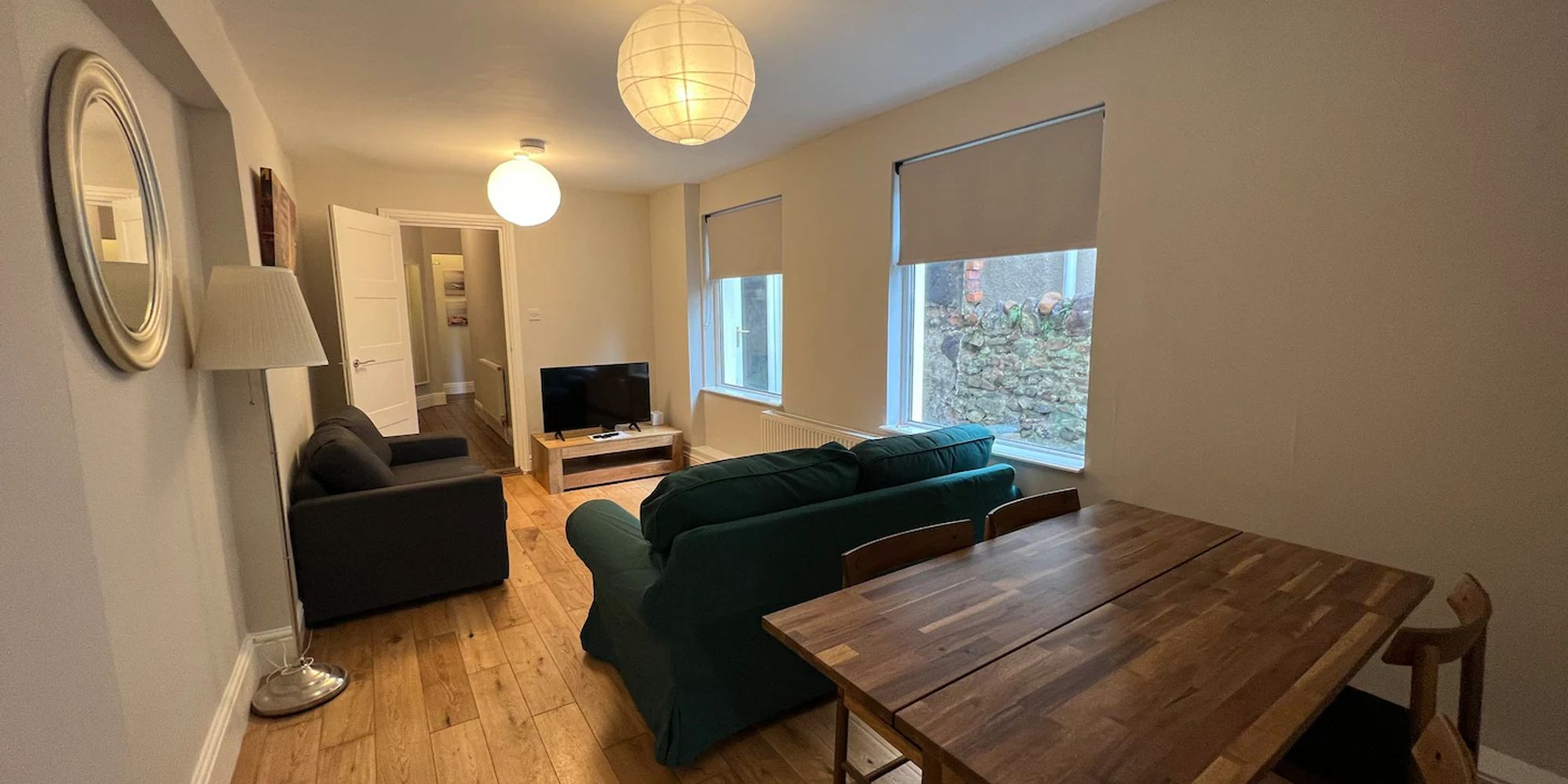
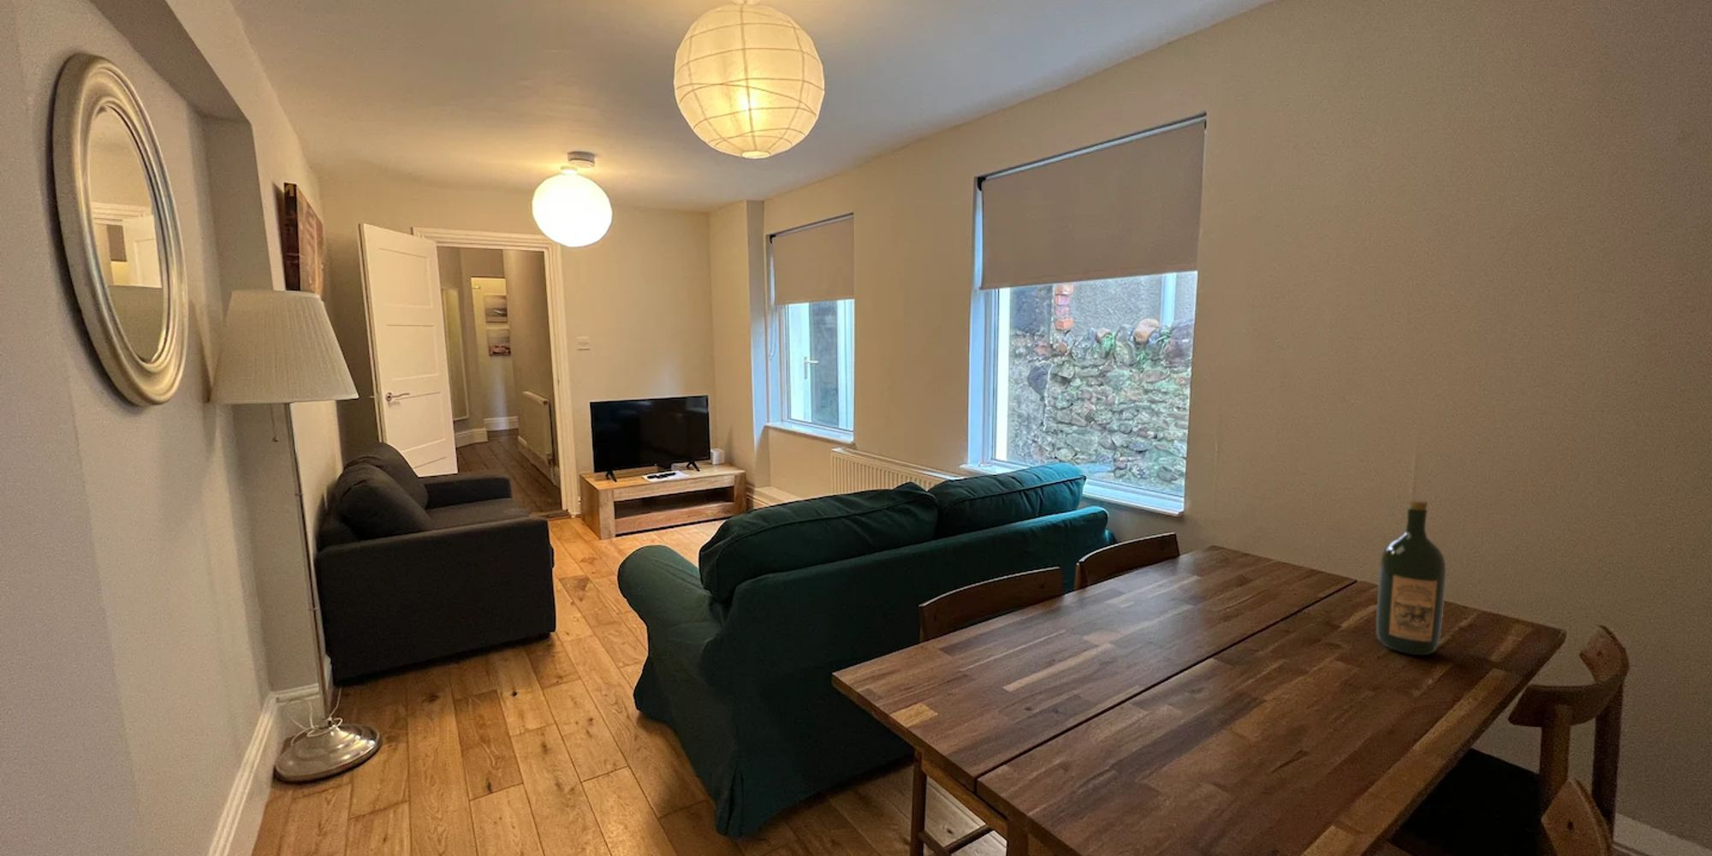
+ wine bottle [1376,499,1448,656]
